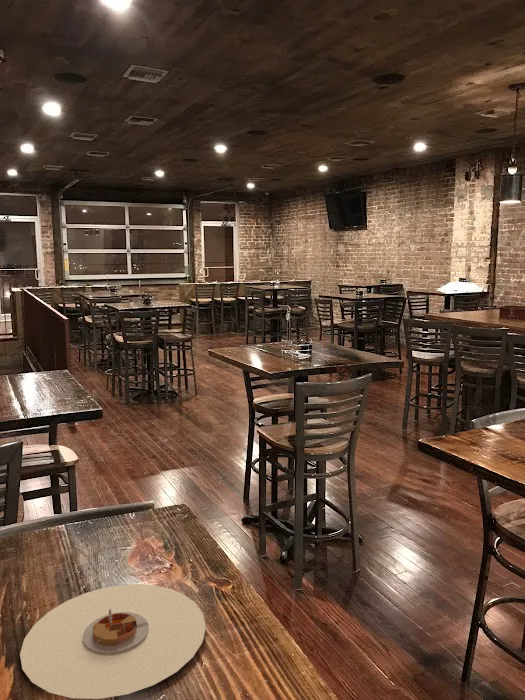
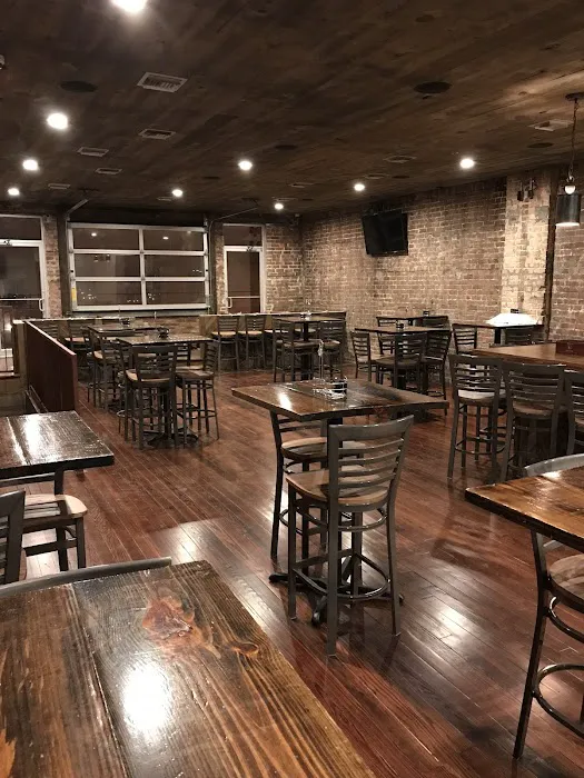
- plate [19,583,207,700]
